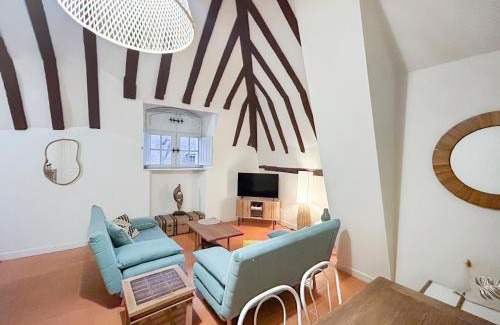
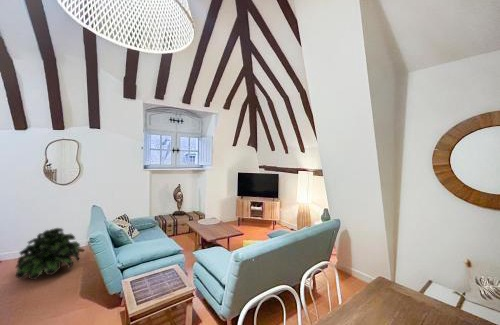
+ potted plant [14,227,86,281]
